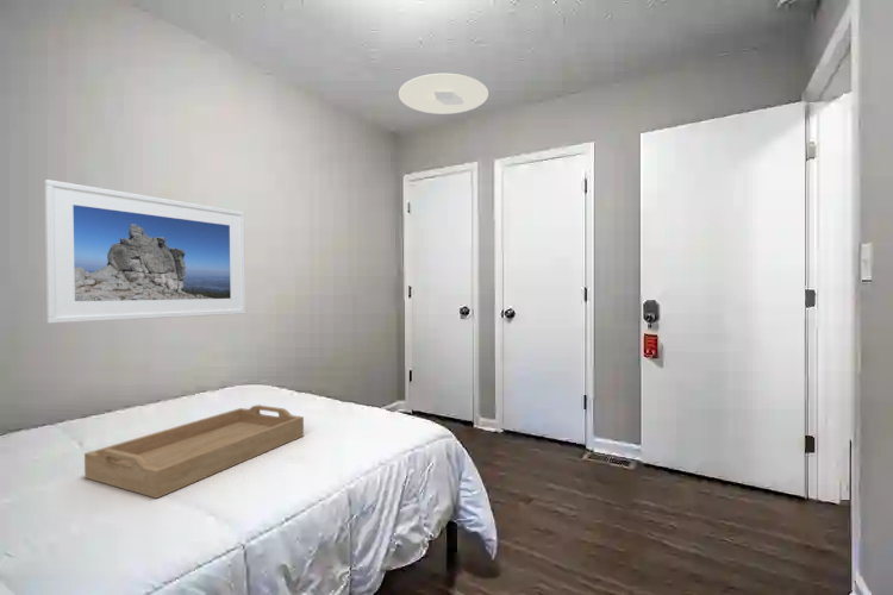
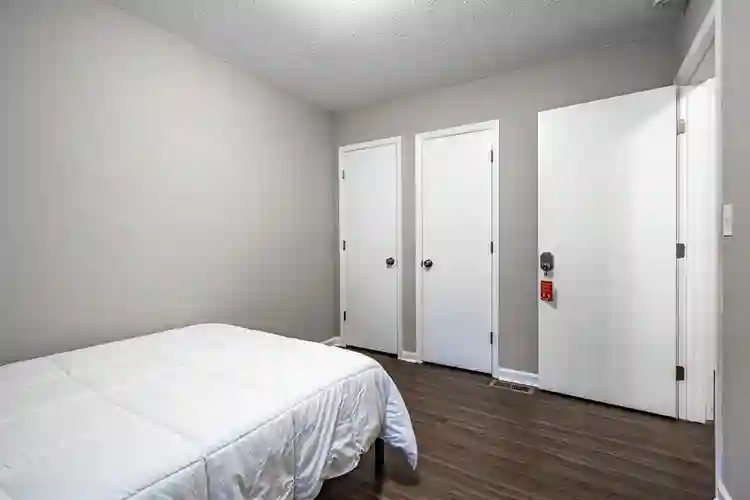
- serving tray [83,403,305,500]
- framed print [43,178,246,325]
- ceiling light [398,73,489,115]
